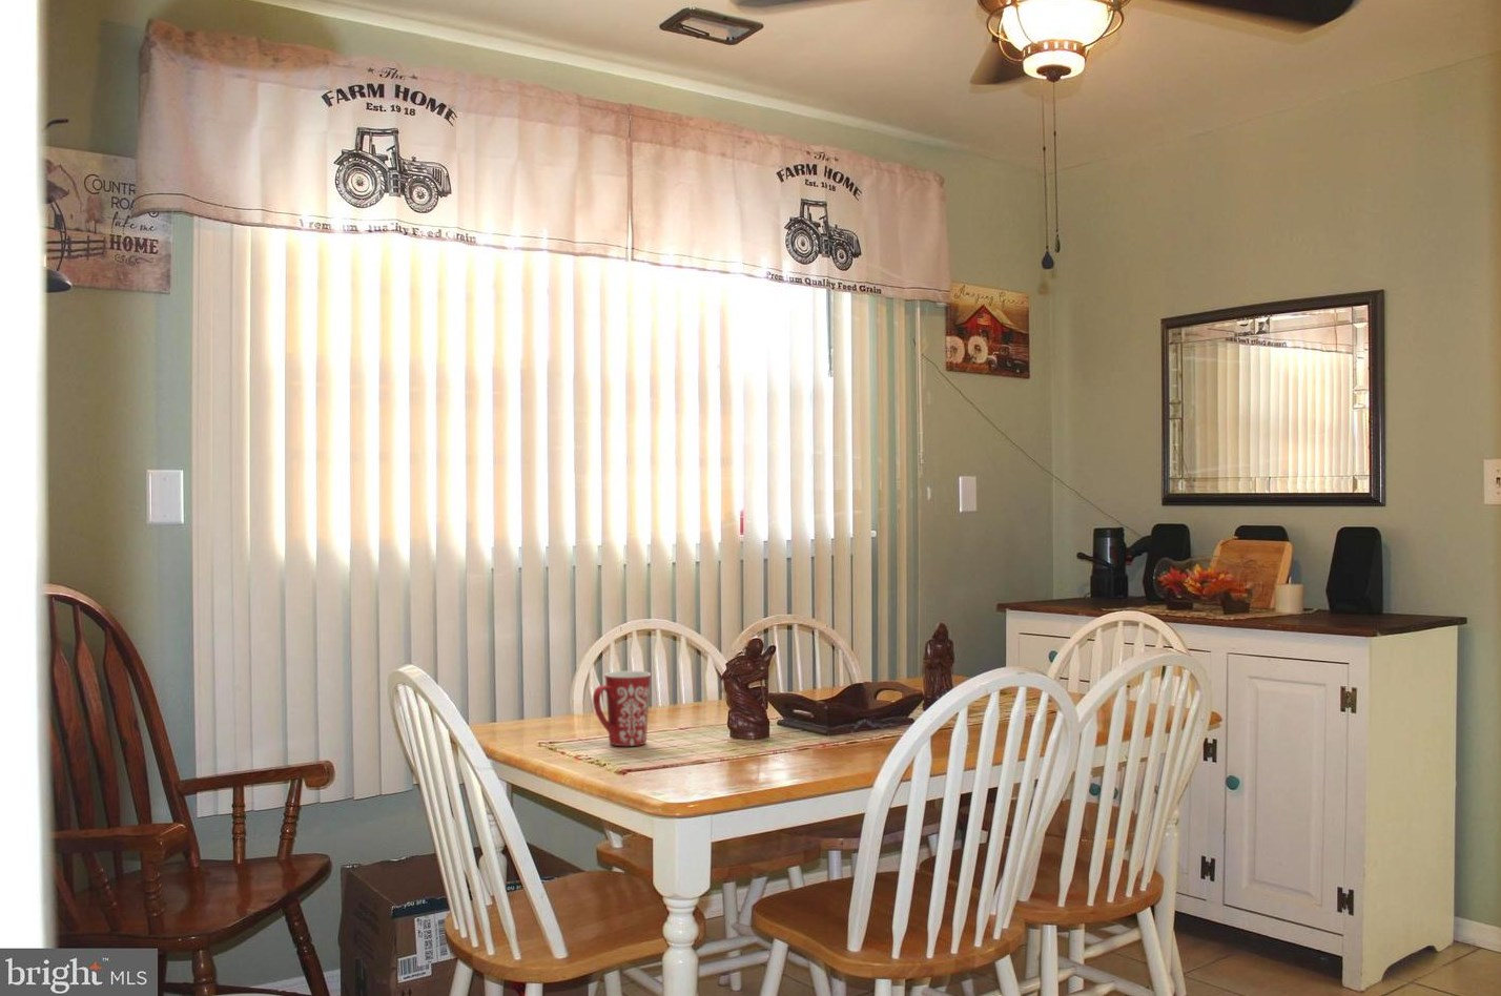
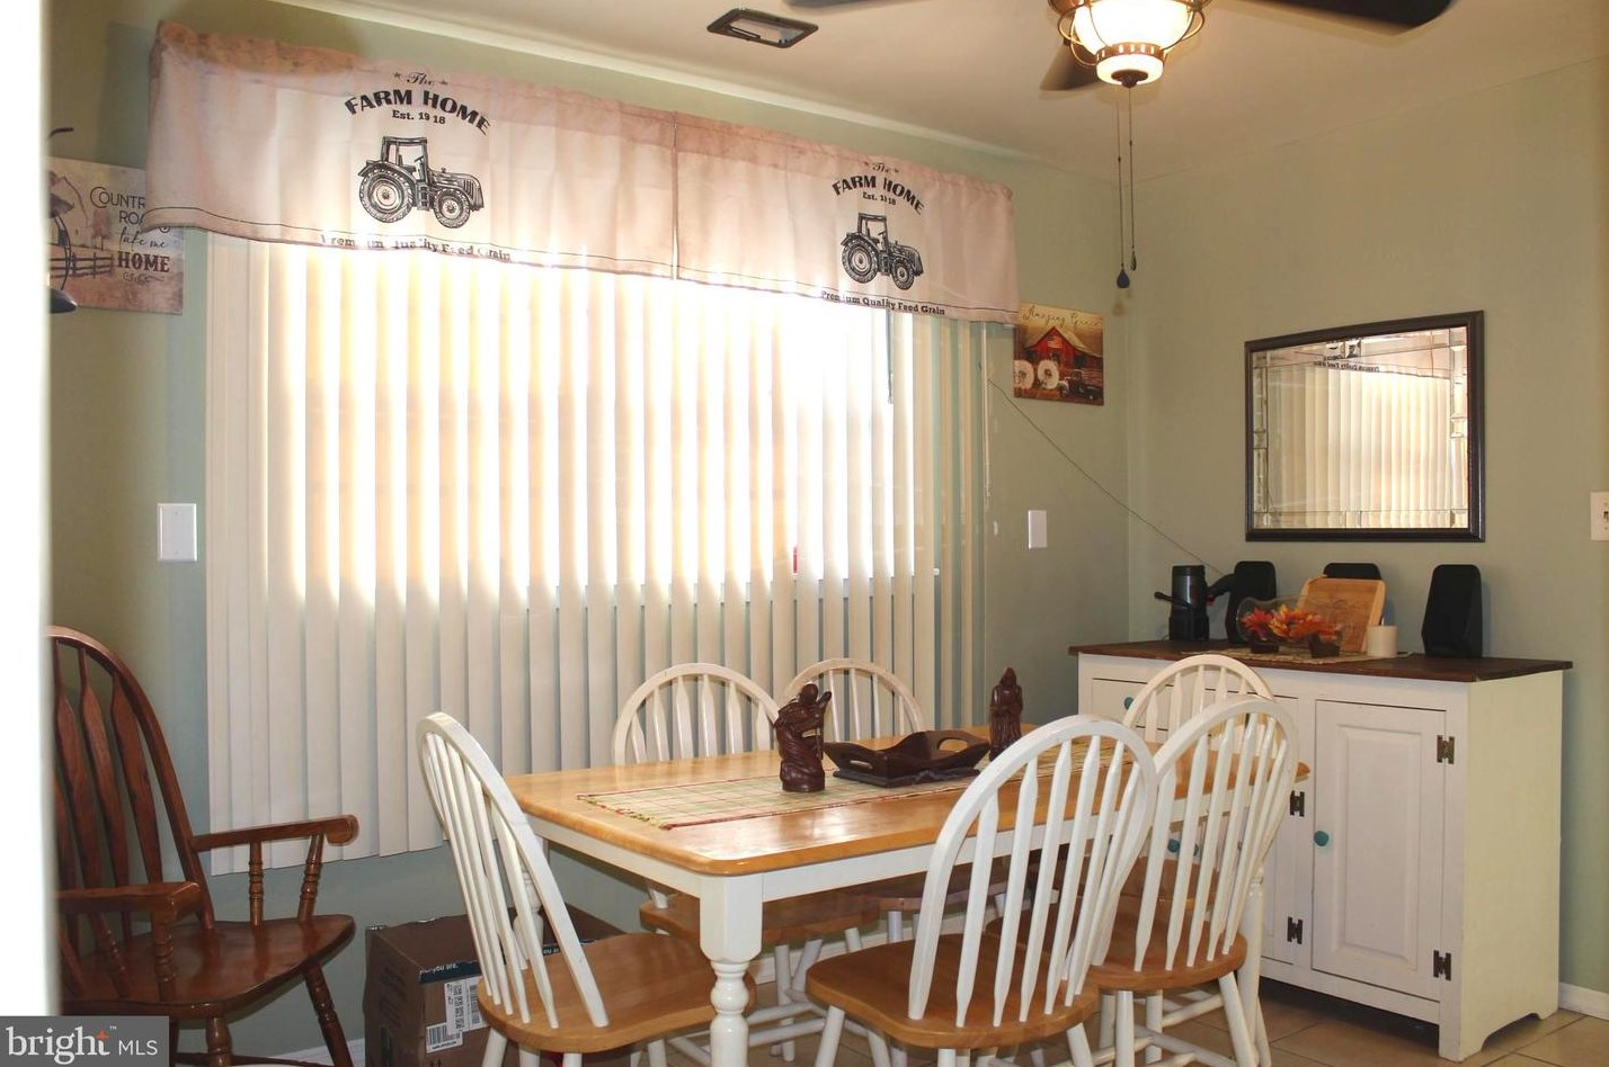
- mug [592,670,652,747]
